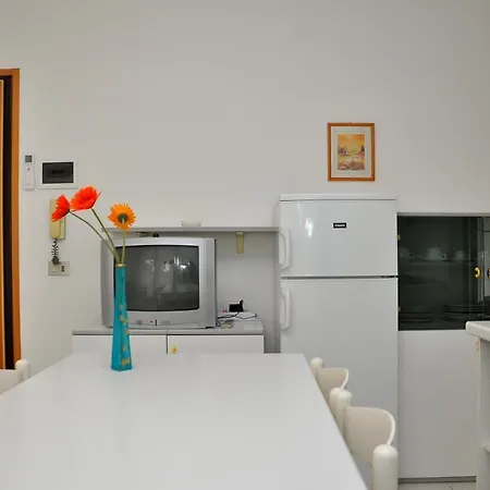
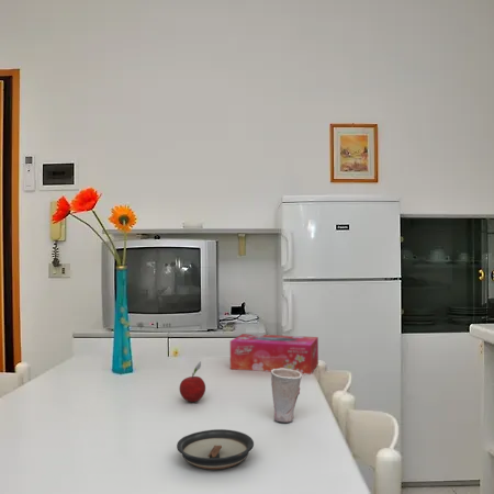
+ cup [270,368,303,424]
+ saucer [176,428,255,470]
+ fruit [178,360,206,403]
+ tissue box [229,333,319,375]
